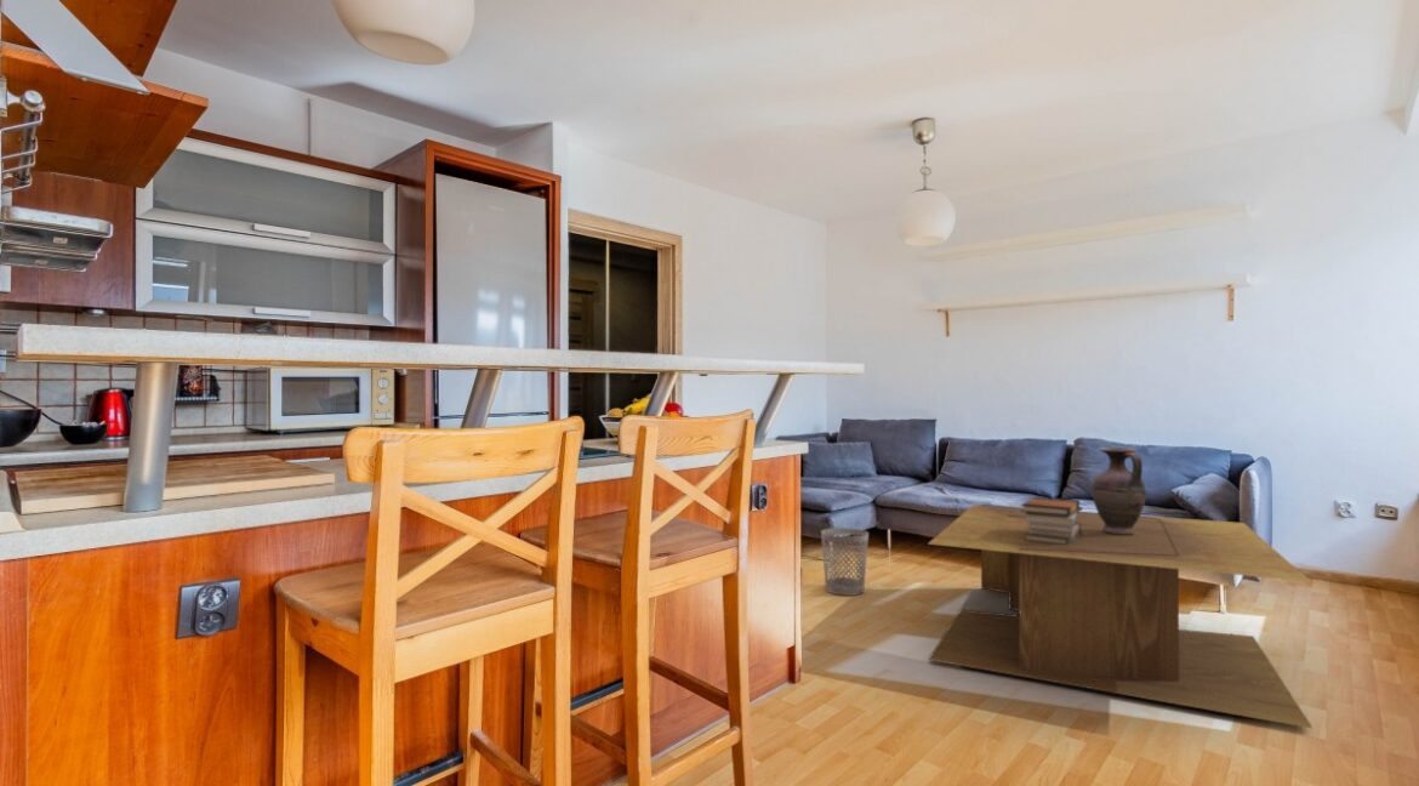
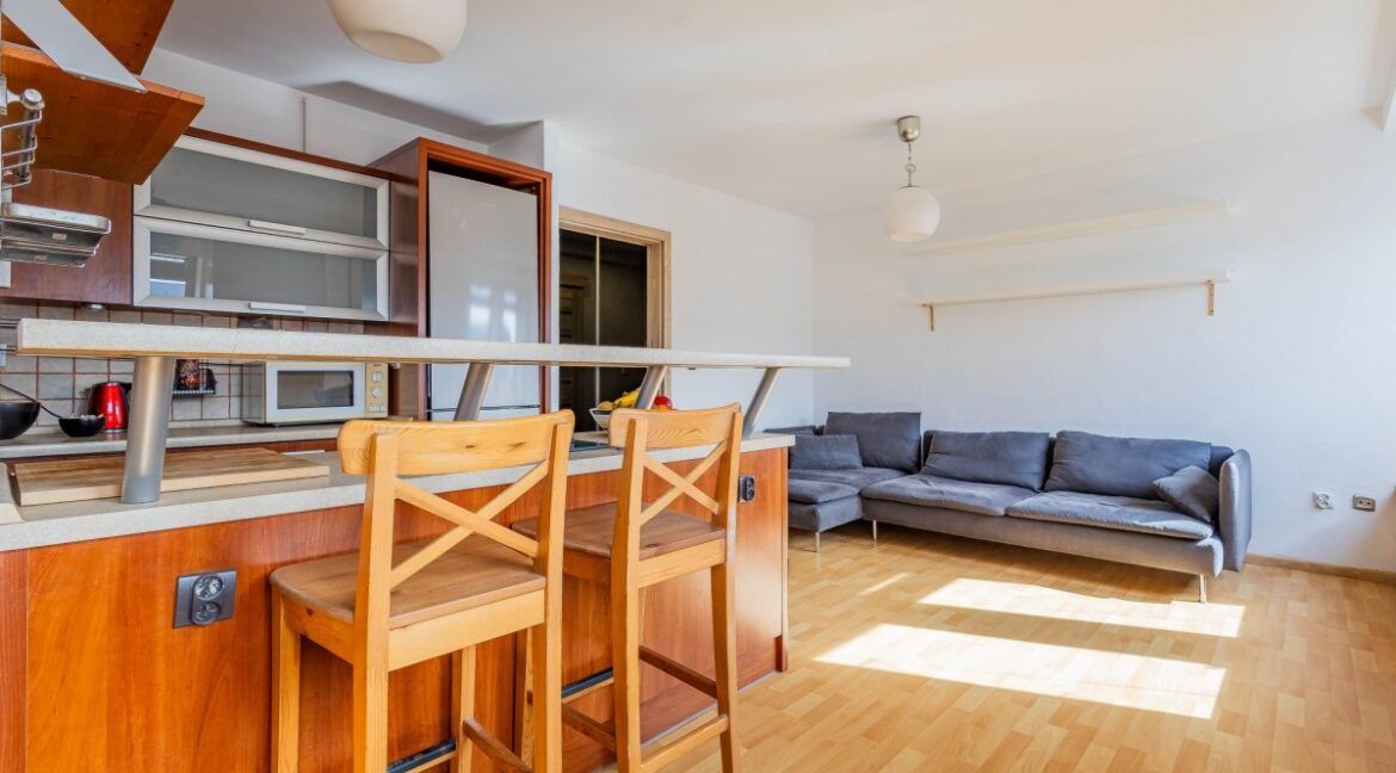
- vase [1090,446,1147,535]
- coffee table [927,503,1315,730]
- wastebasket [820,526,870,597]
- book stack [1020,496,1084,545]
